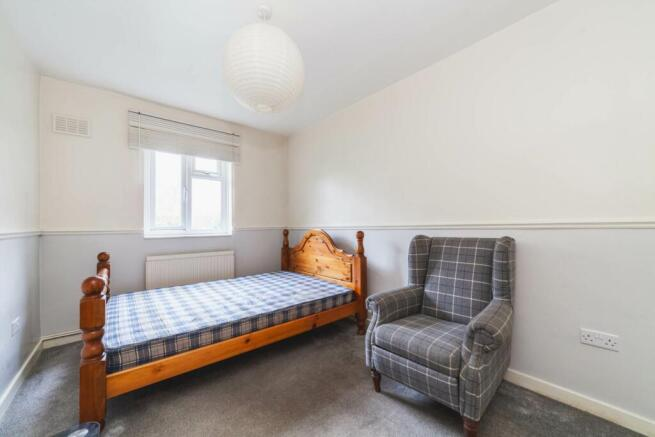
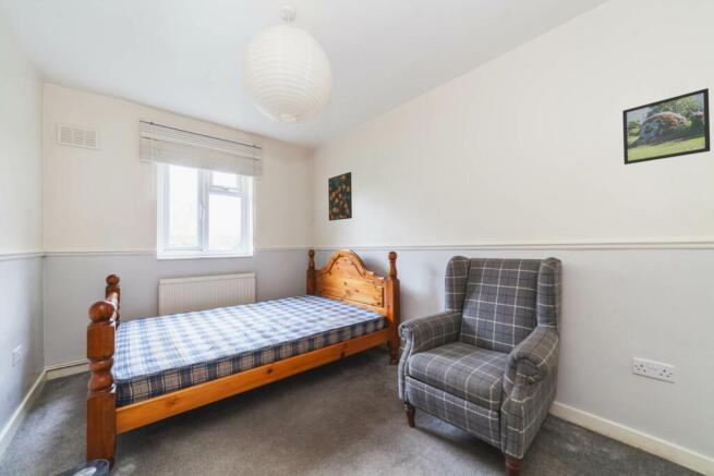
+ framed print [327,171,353,222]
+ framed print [621,87,711,166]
